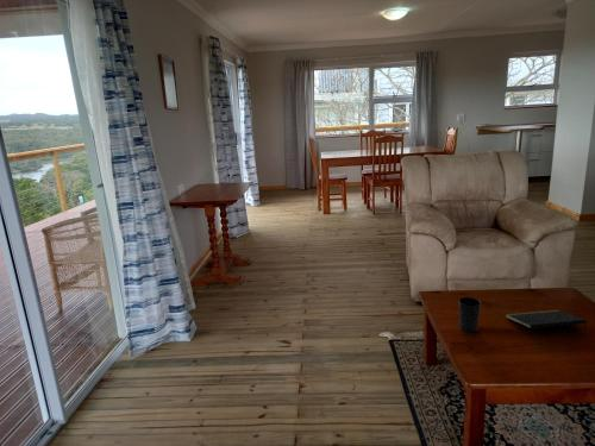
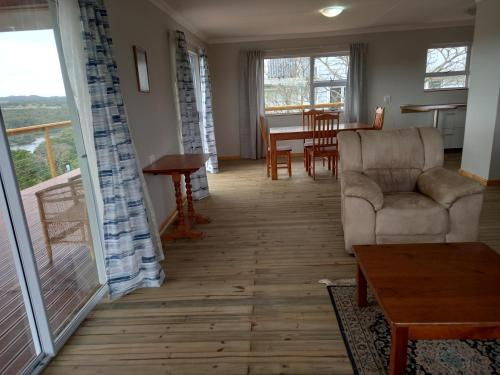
- notepad [505,308,588,332]
- cup [458,296,482,333]
